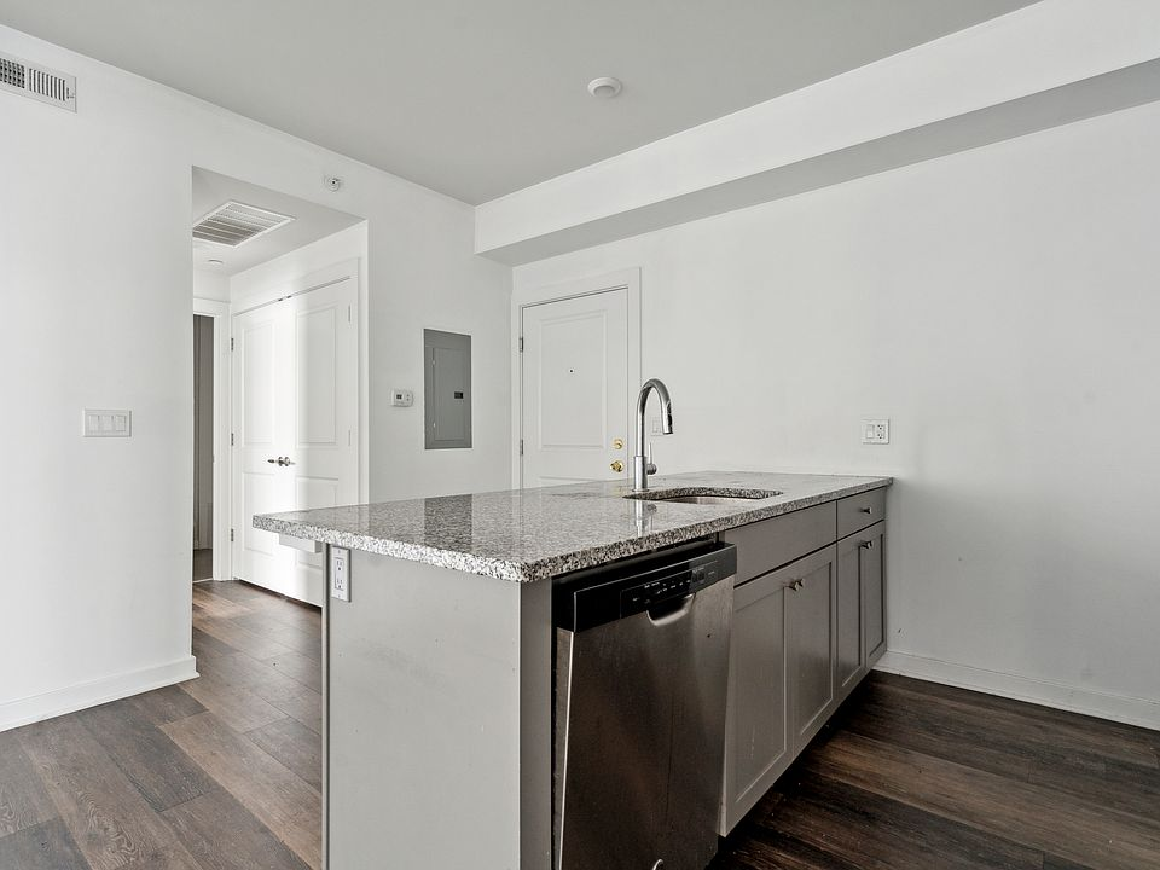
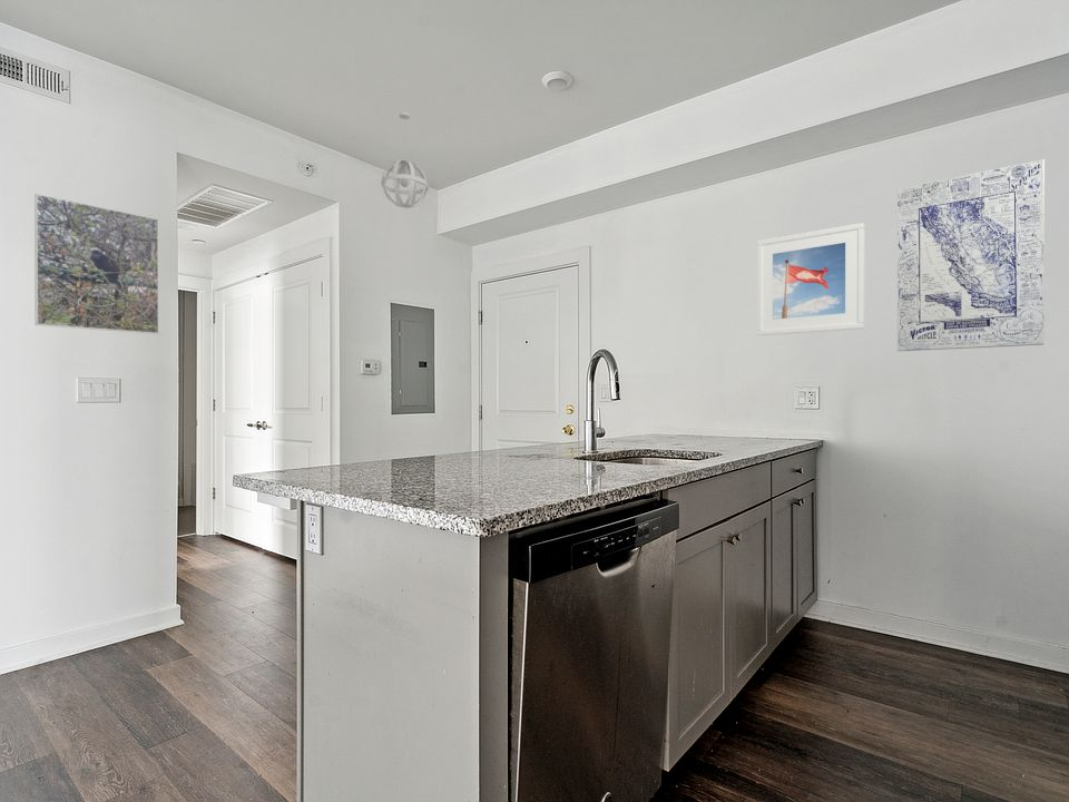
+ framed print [756,222,865,336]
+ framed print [33,193,160,335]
+ wall art [896,158,1046,352]
+ pendant light [380,111,429,209]
